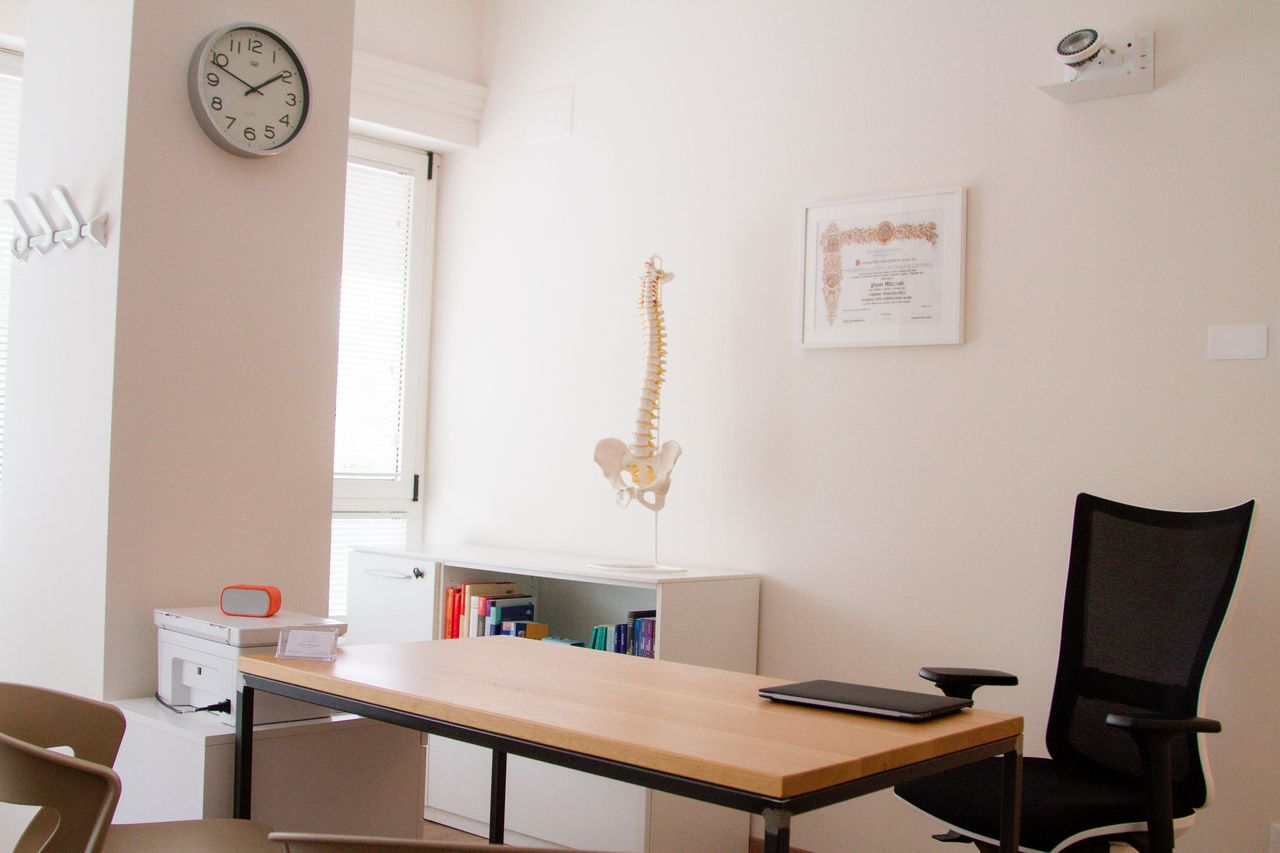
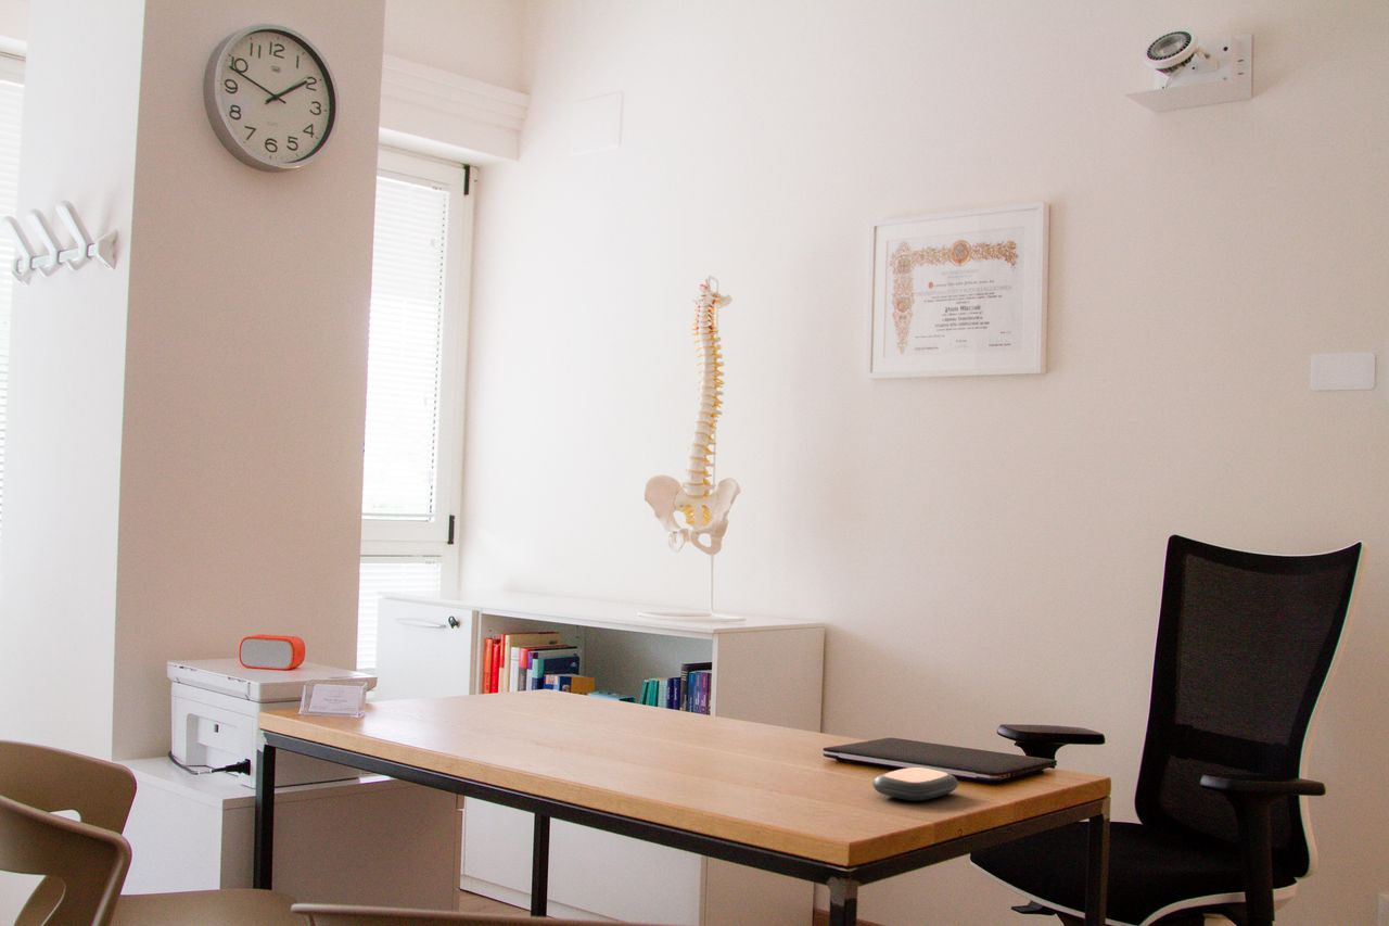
+ remote control [871,766,959,802]
